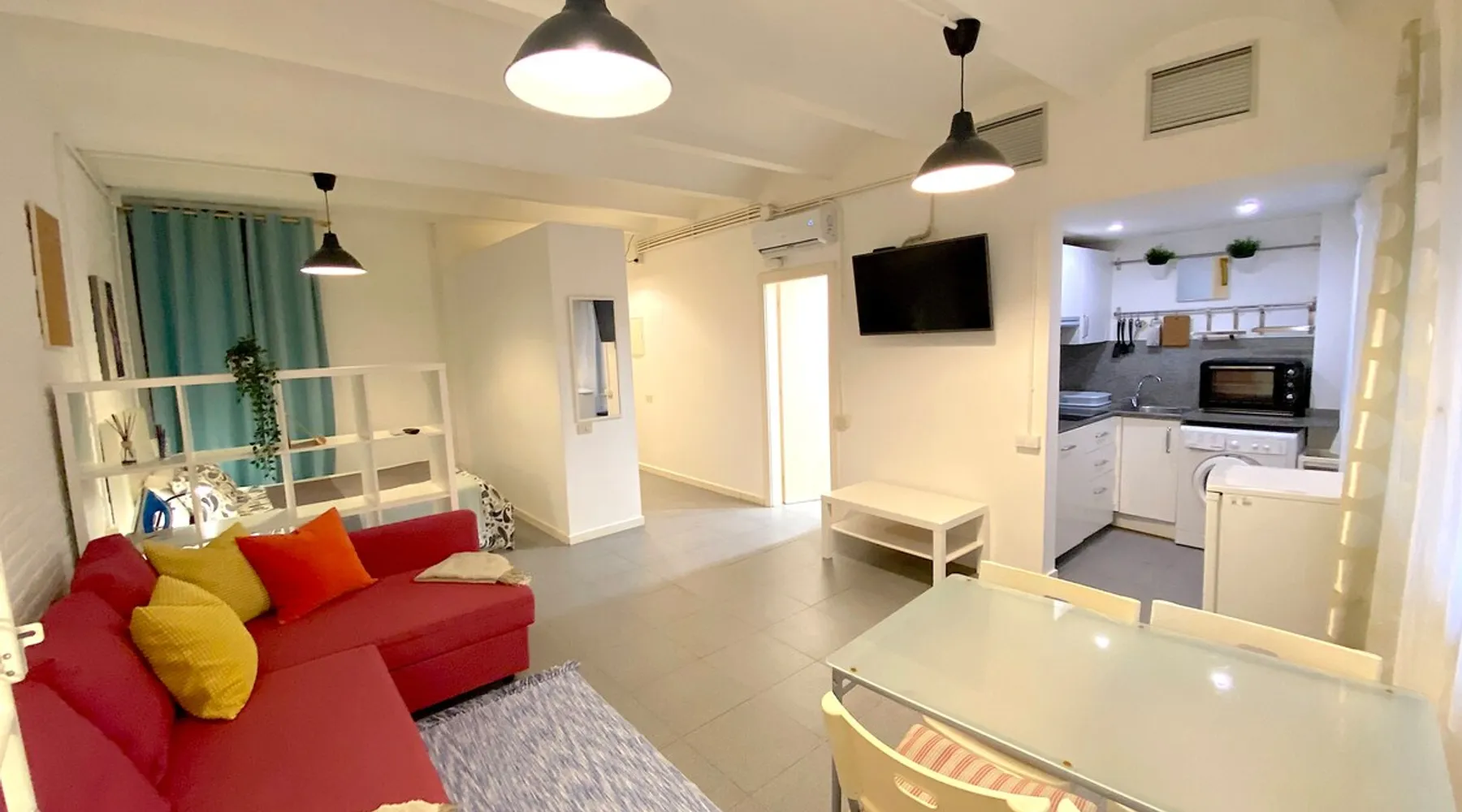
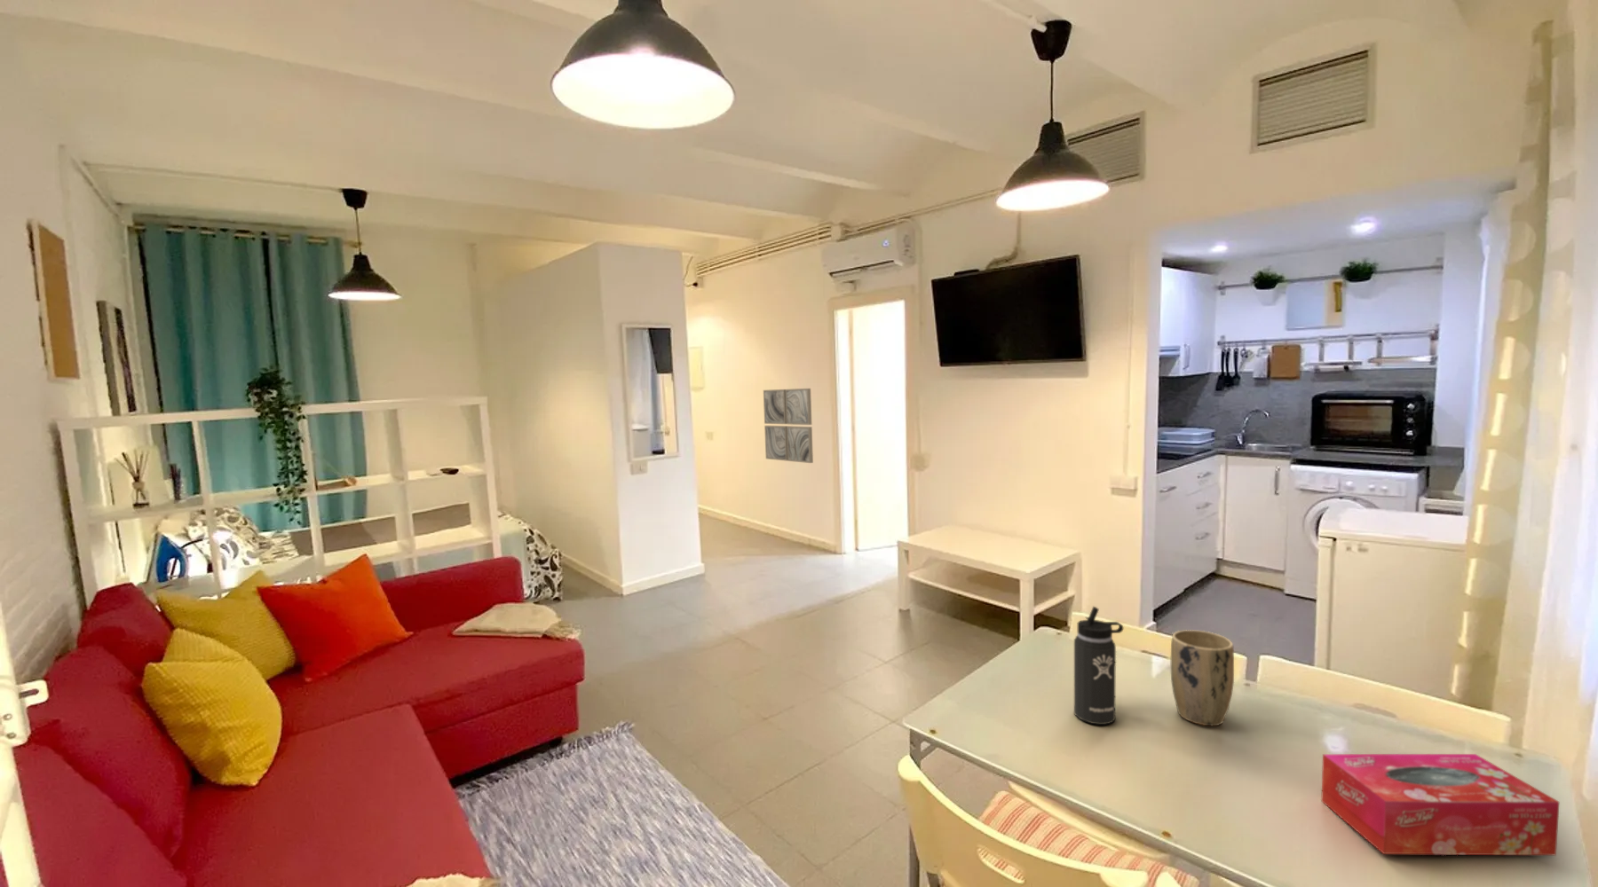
+ wall art [763,388,814,464]
+ tissue box [1320,753,1560,856]
+ plant pot [1171,629,1235,726]
+ thermos bottle [1073,605,1124,725]
